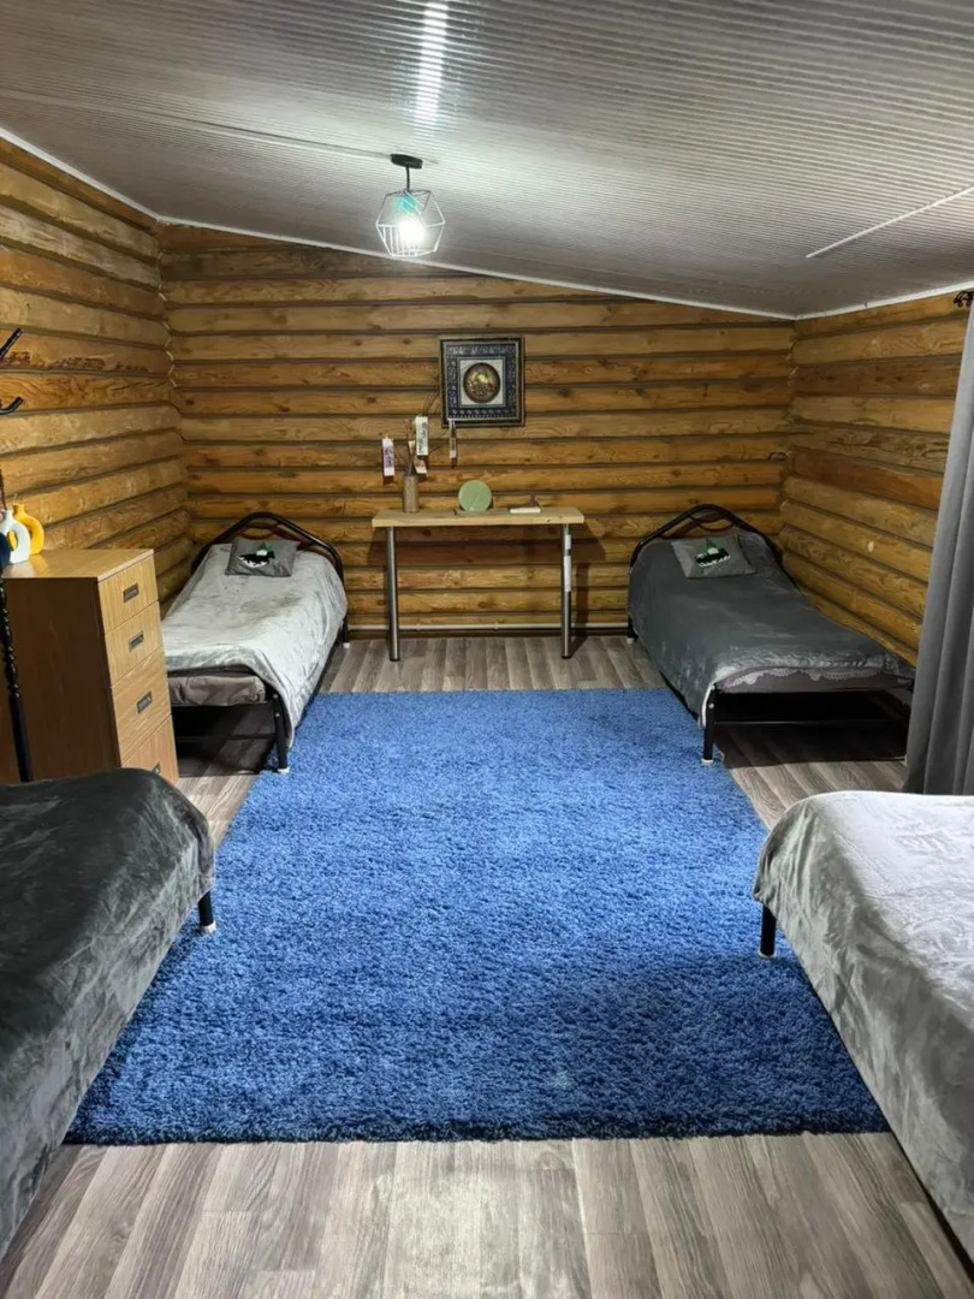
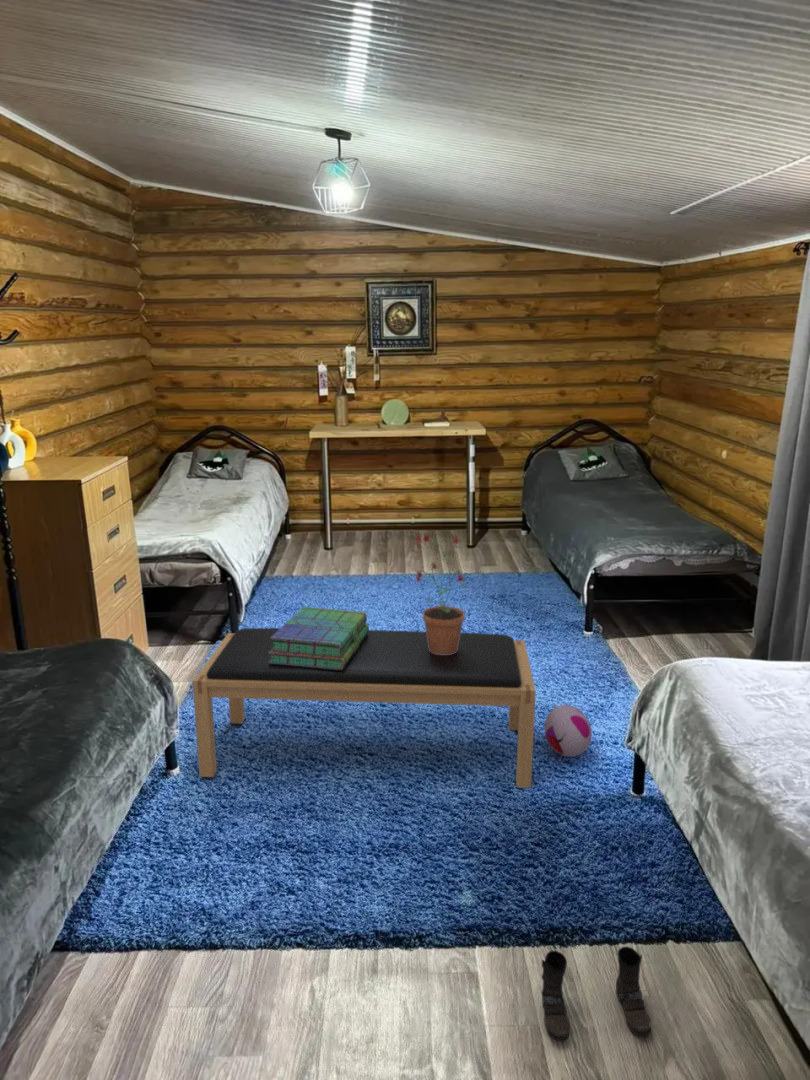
+ boots [540,946,652,1042]
+ stack of books [268,606,370,670]
+ bench [191,627,537,789]
+ plush toy [543,704,593,758]
+ potted plant [413,530,471,655]
